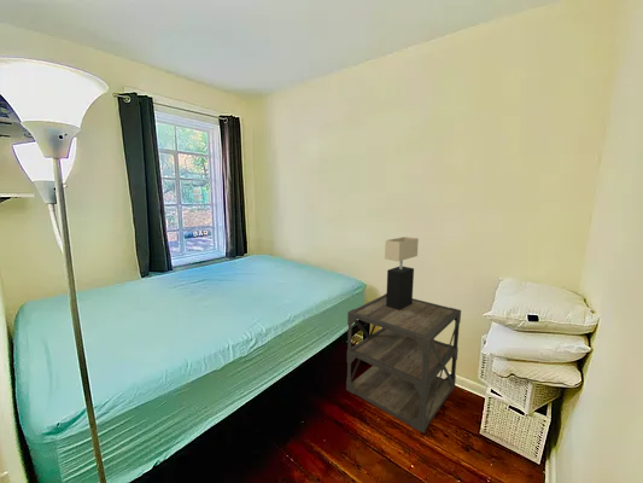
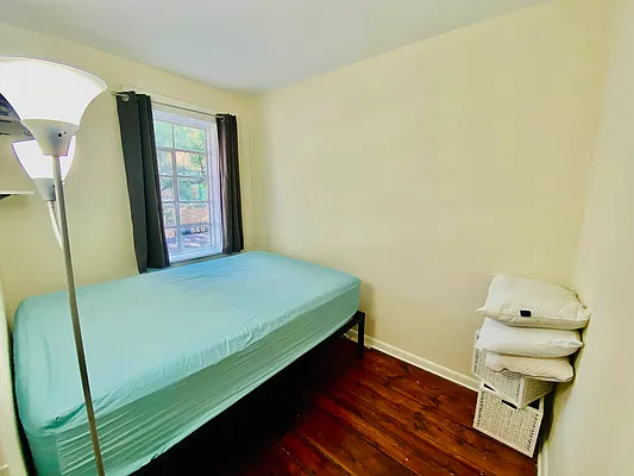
- table lamp [384,235,420,310]
- side table [345,292,462,435]
